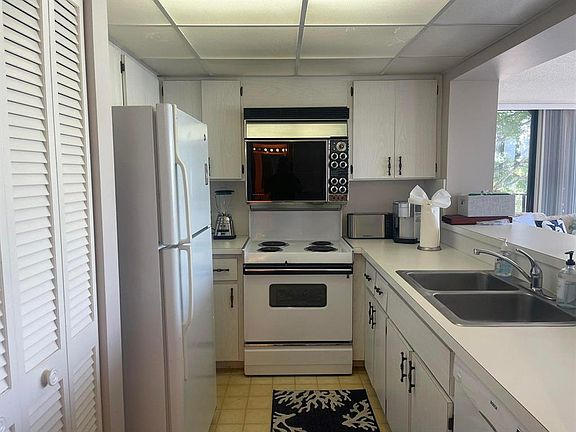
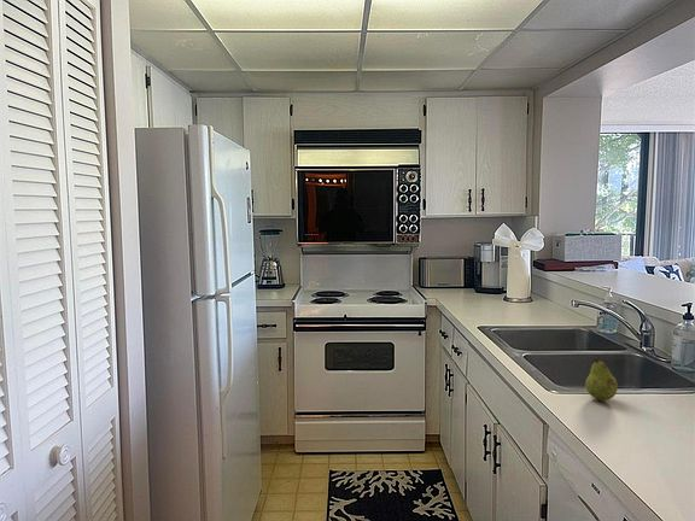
+ fruit [584,355,619,402]
